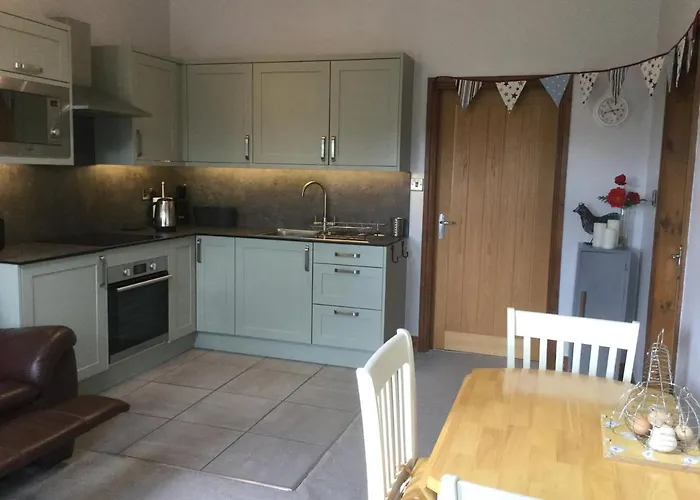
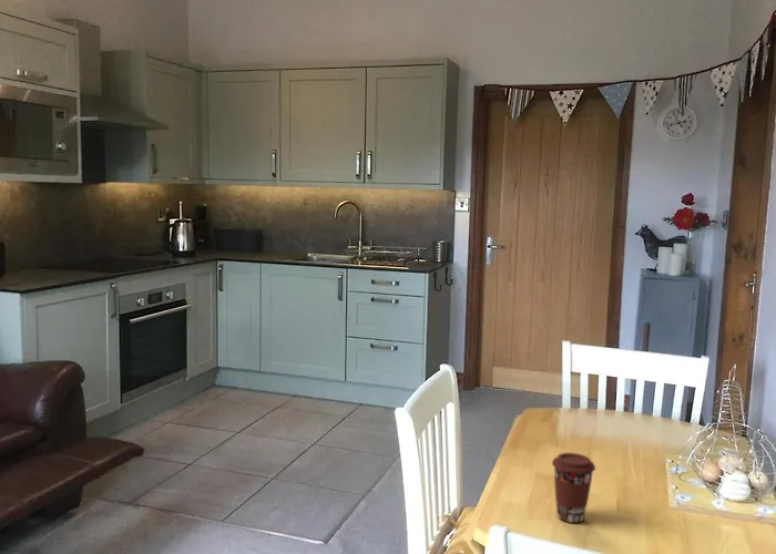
+ coffee cup [551,452,596,524]
